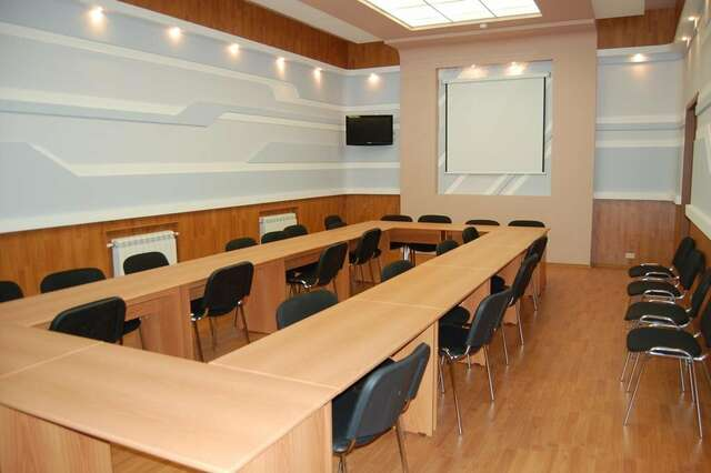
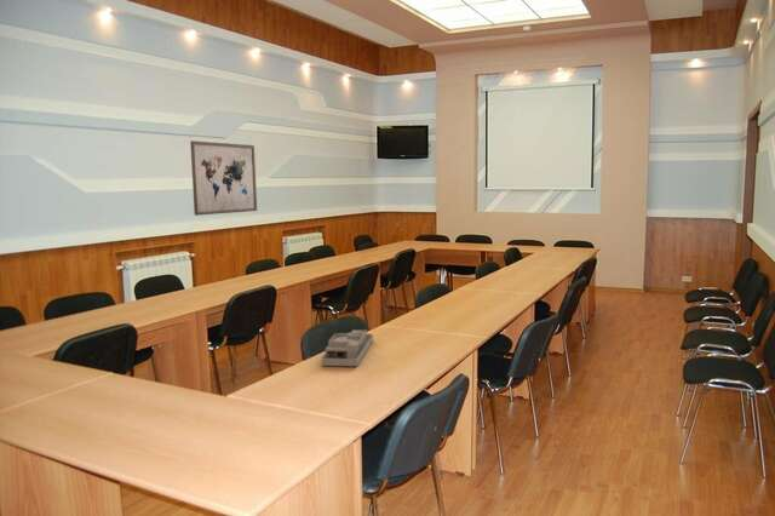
+ desk organizer [320,328,374,367]
+ wall art [189,139,258,217]
